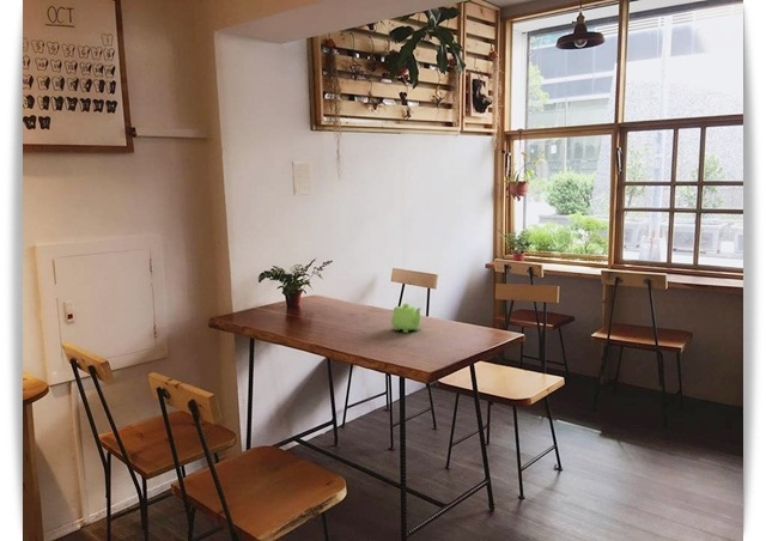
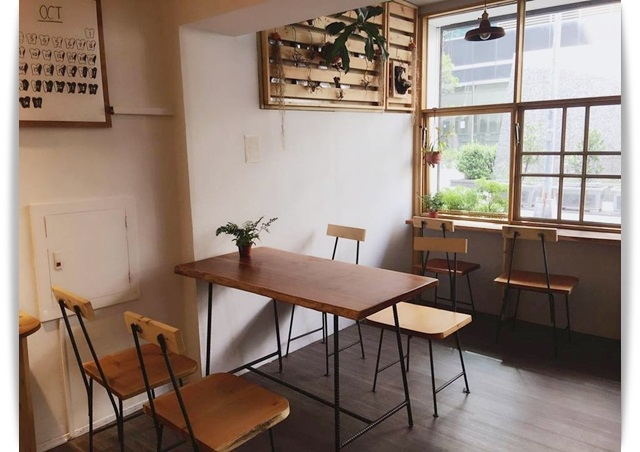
- teapot [390,303,422,334]
